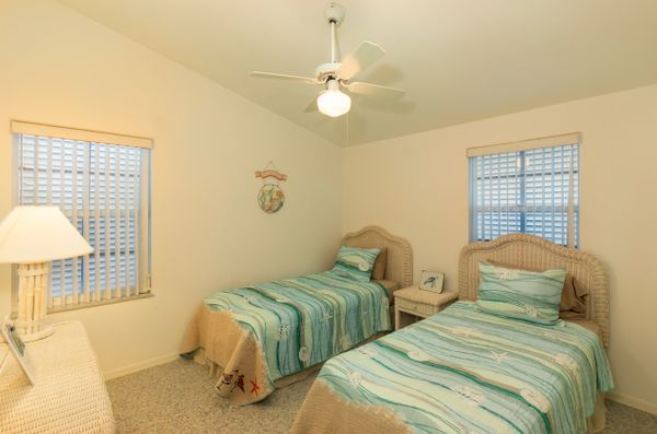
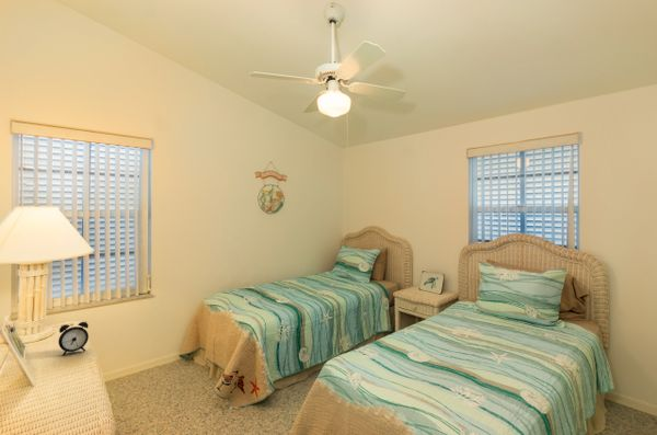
+ alarm clock [57,320,90,357]
